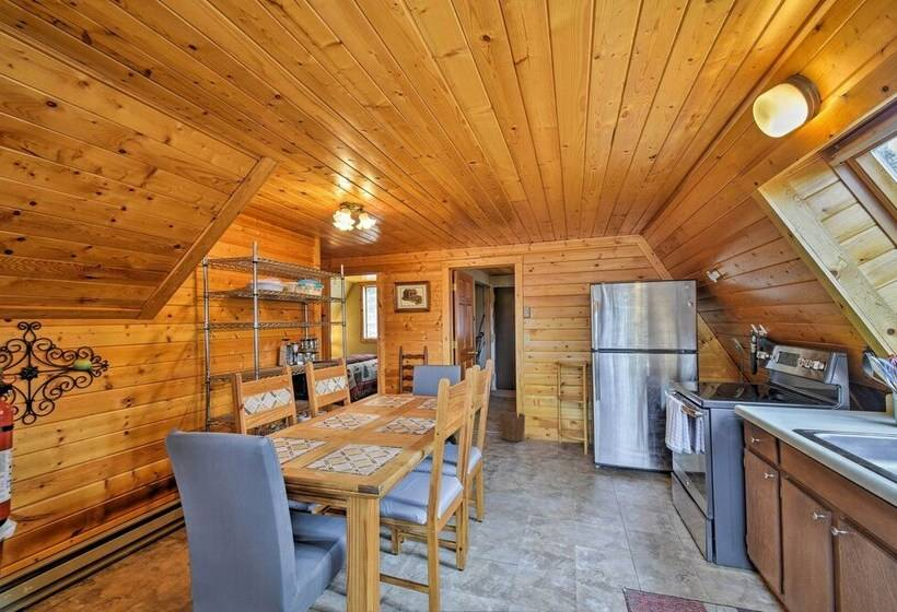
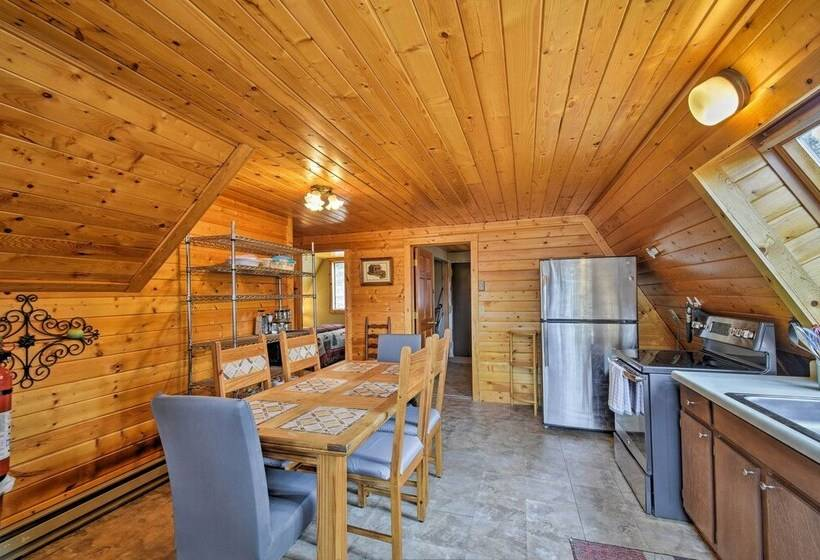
- waste basket [499,411,526,443]
